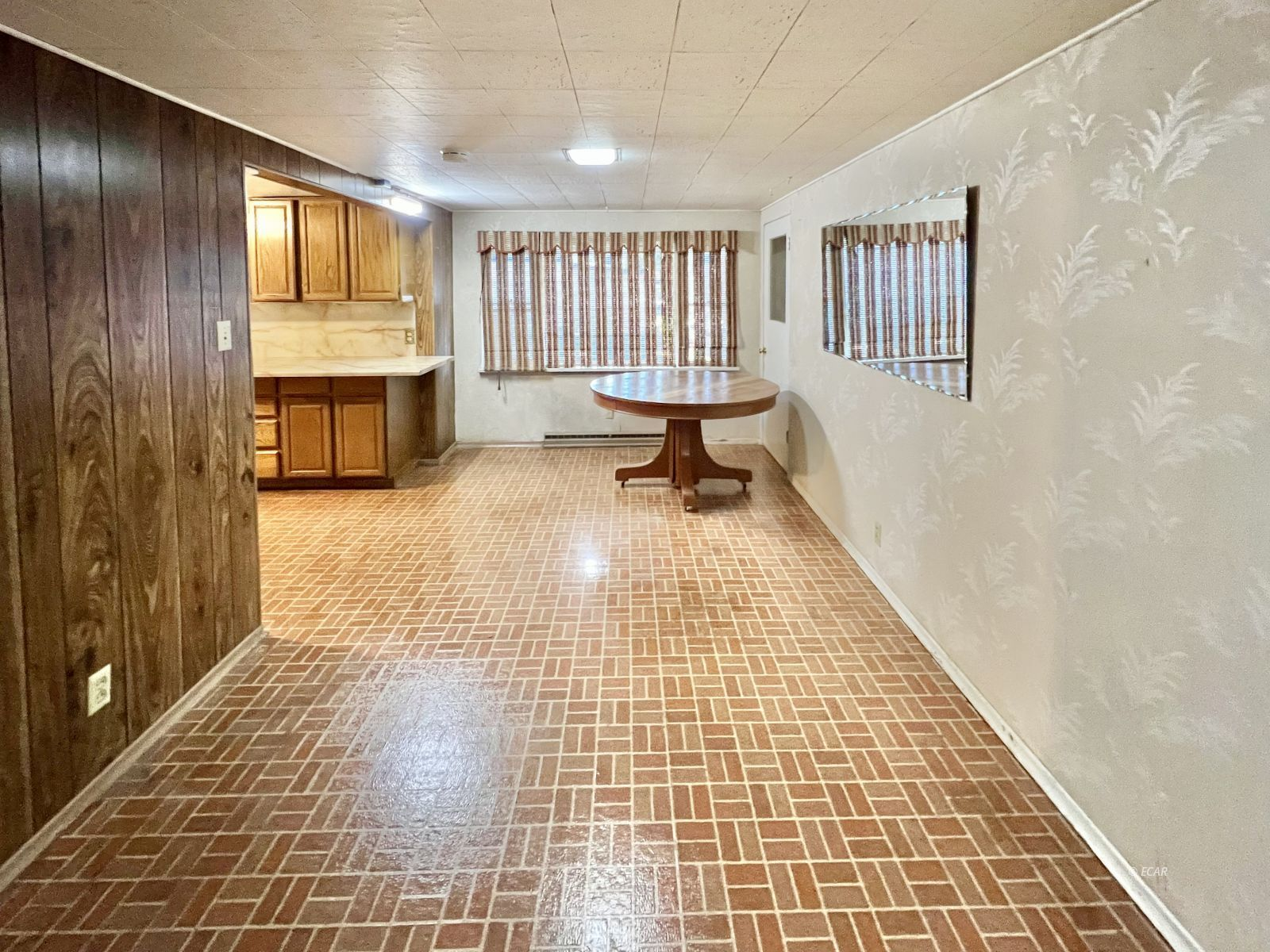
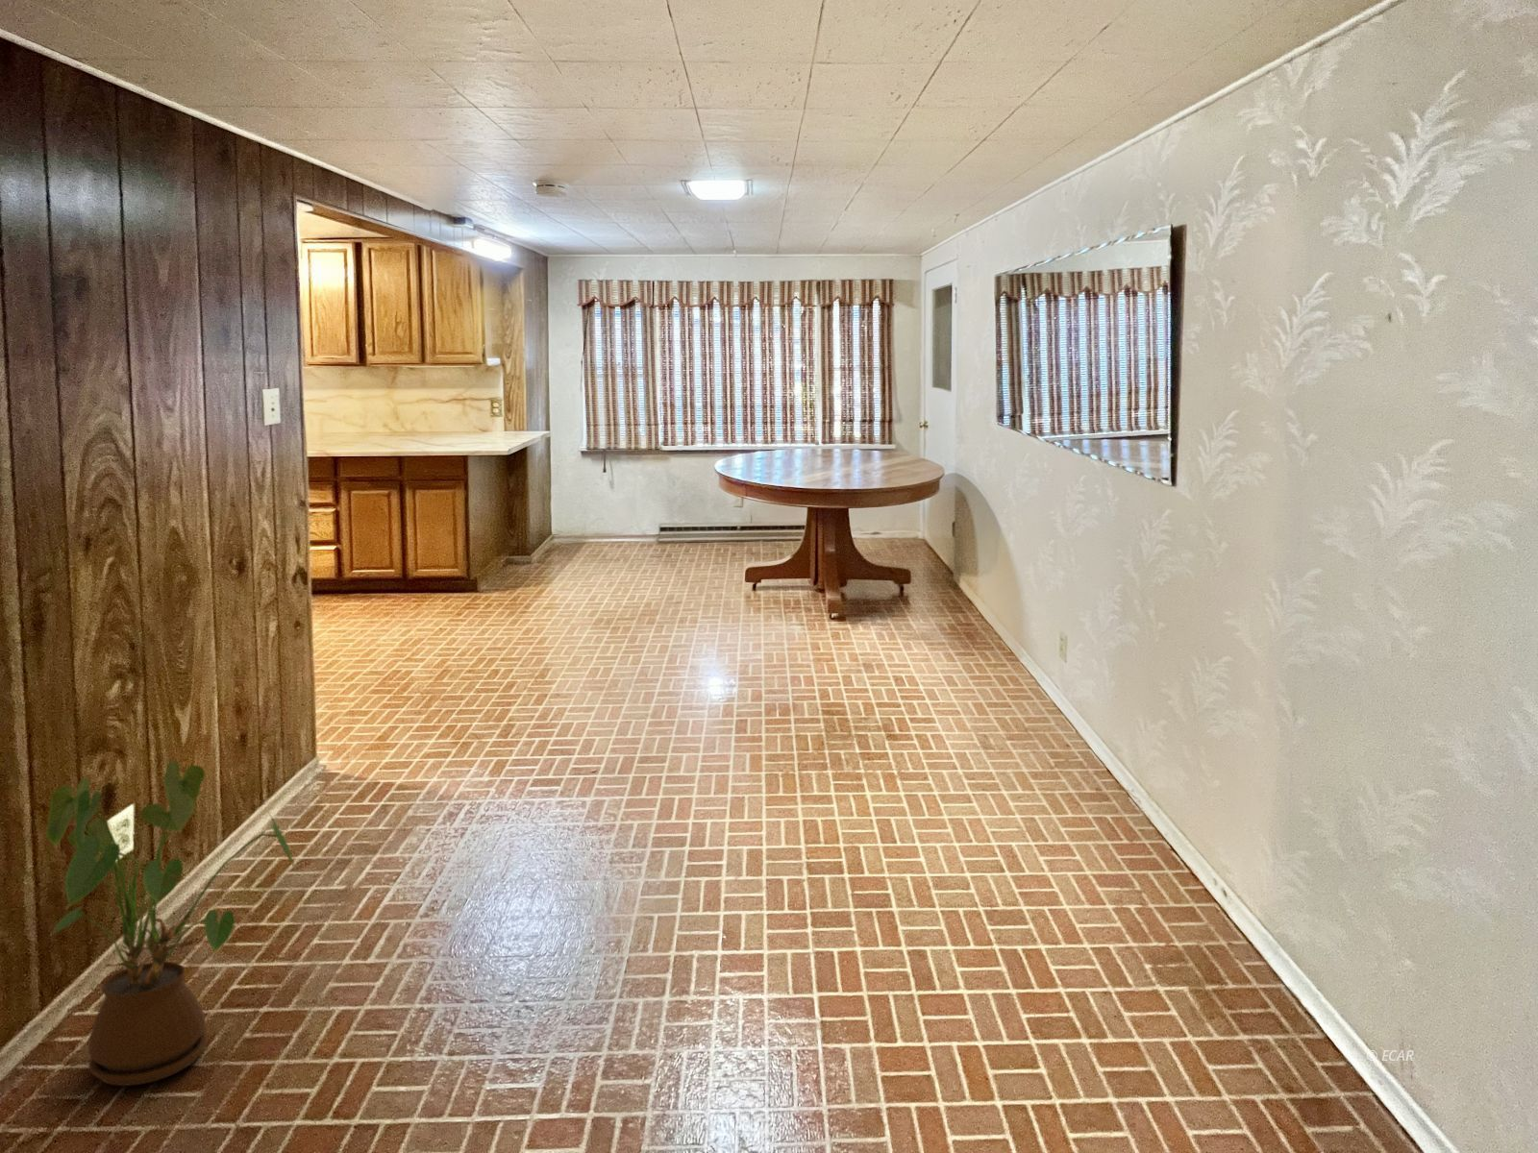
+ house plant [45,761,299,1086]
